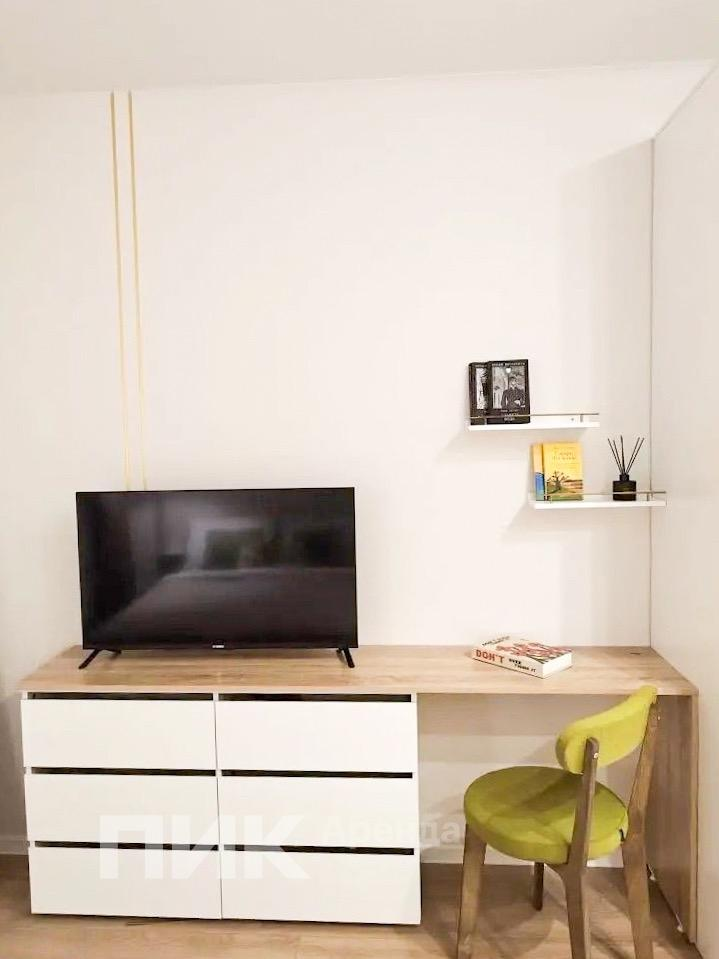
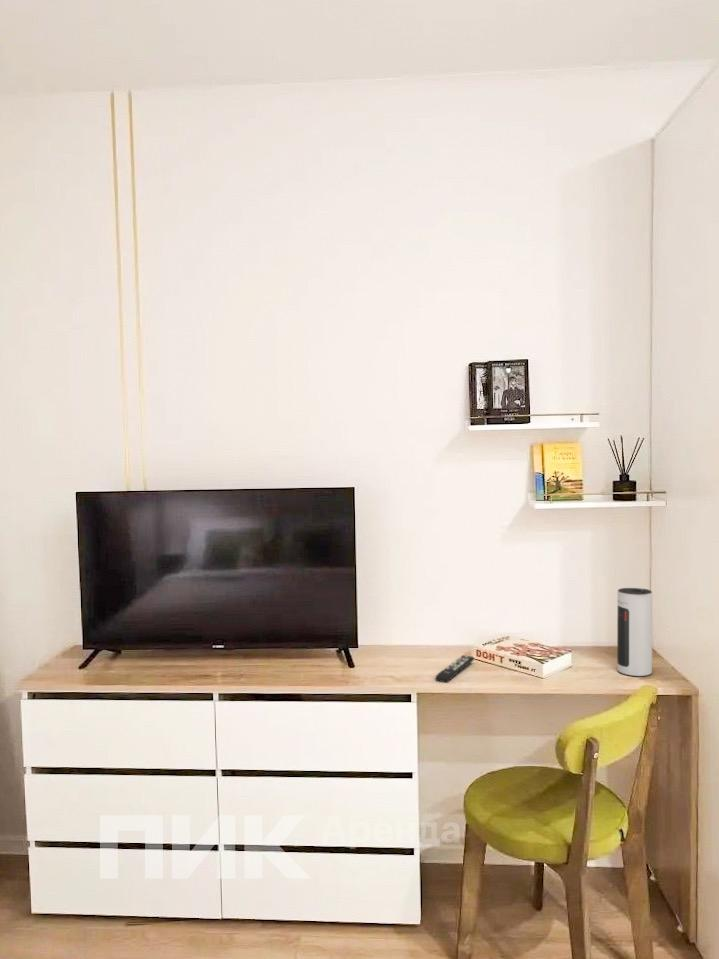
+ remote control [435,654,475,684]
+ speaker [616,587,653,678]
